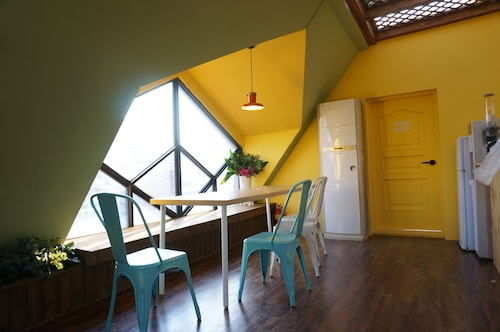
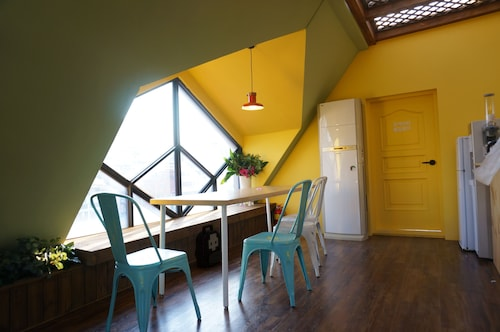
+ backpack [194,223,223,269]
